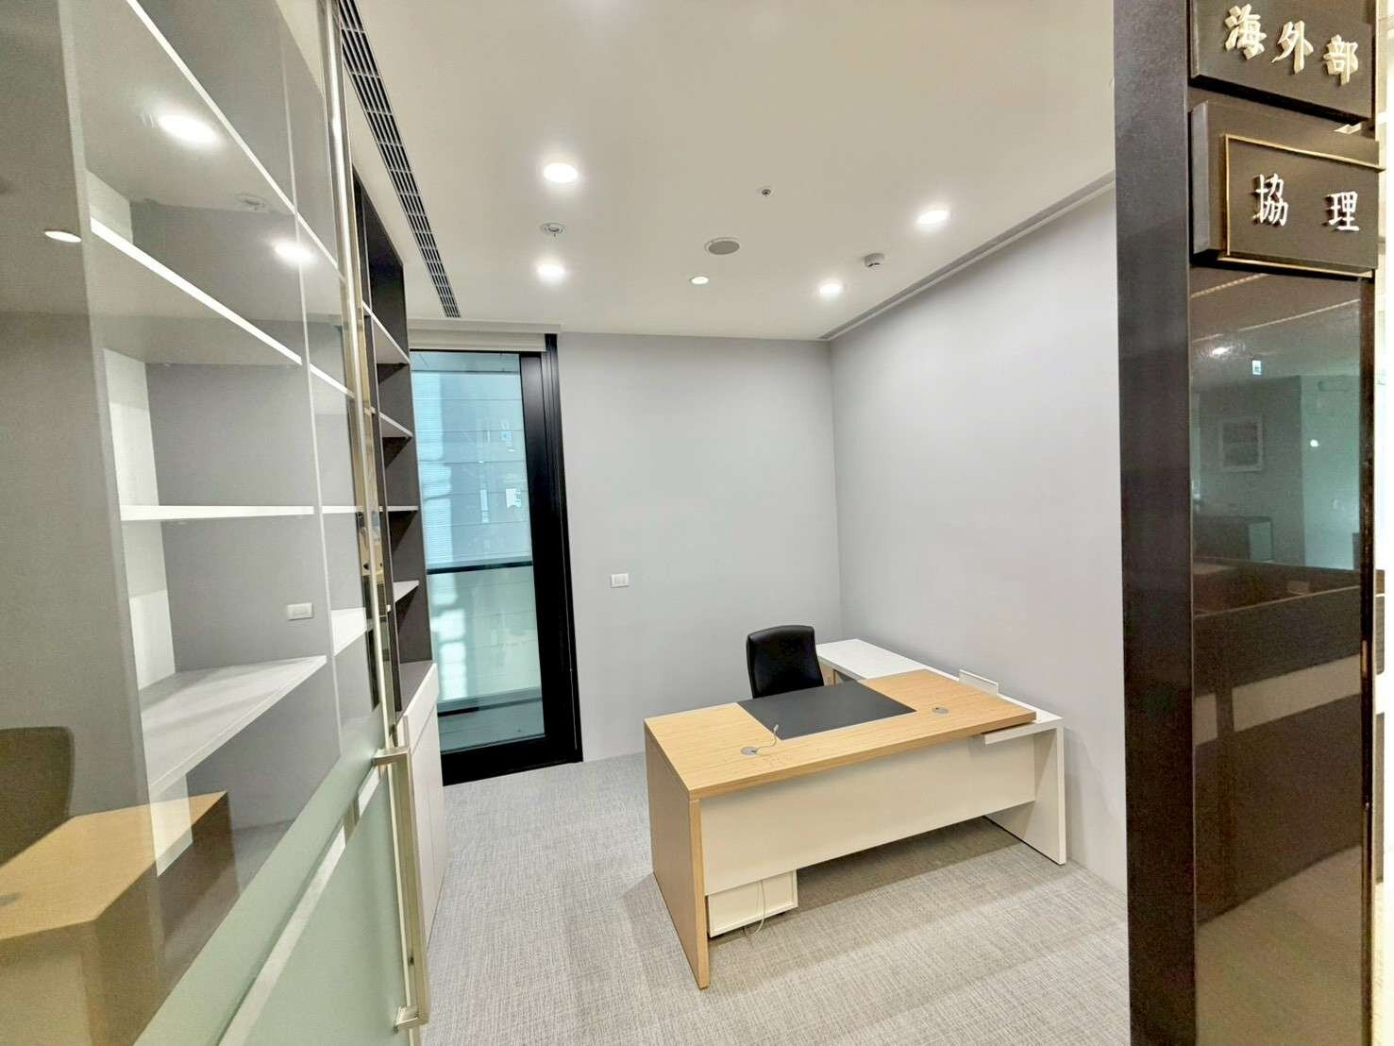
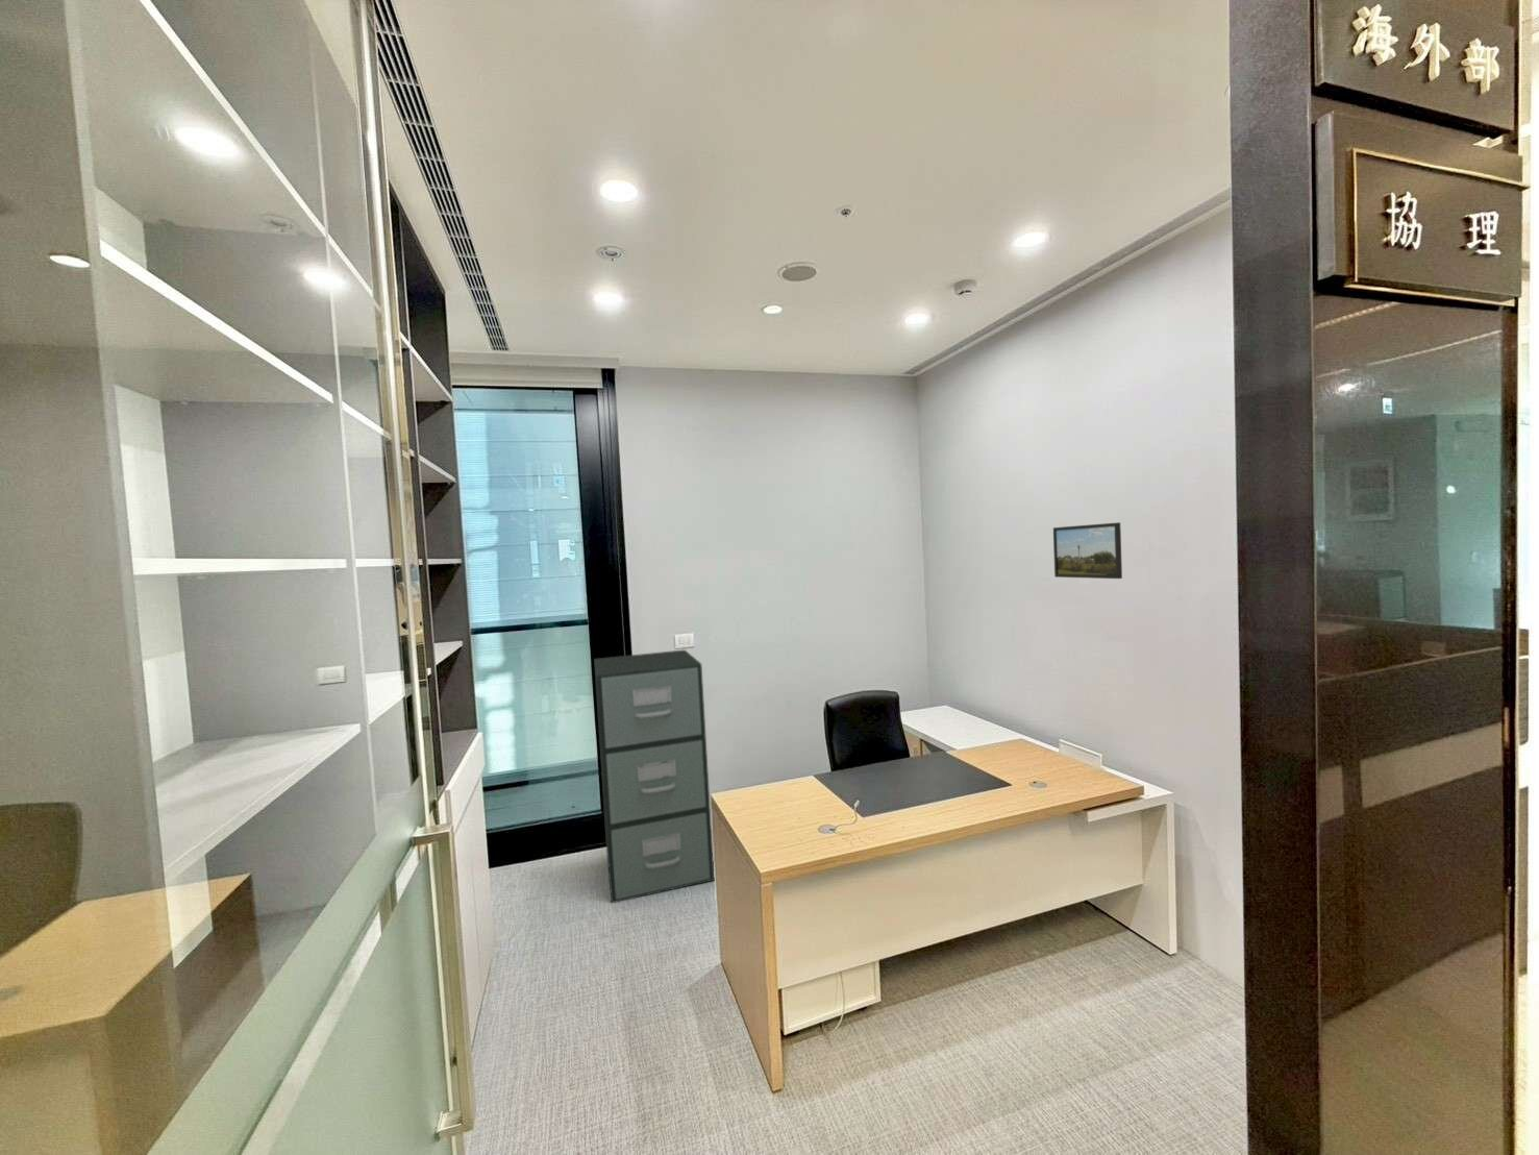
+ filing cabinet [593,648,716,904]
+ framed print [1053,522,1123,580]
